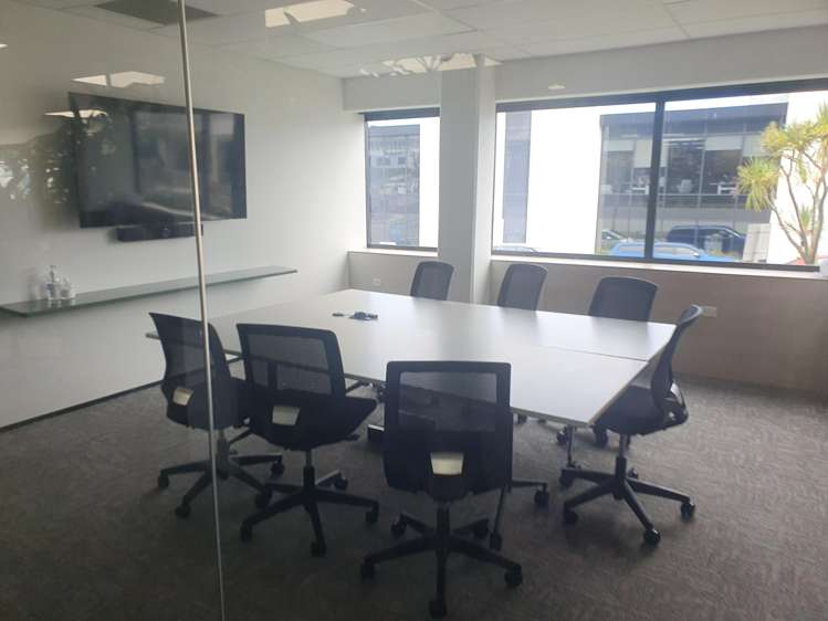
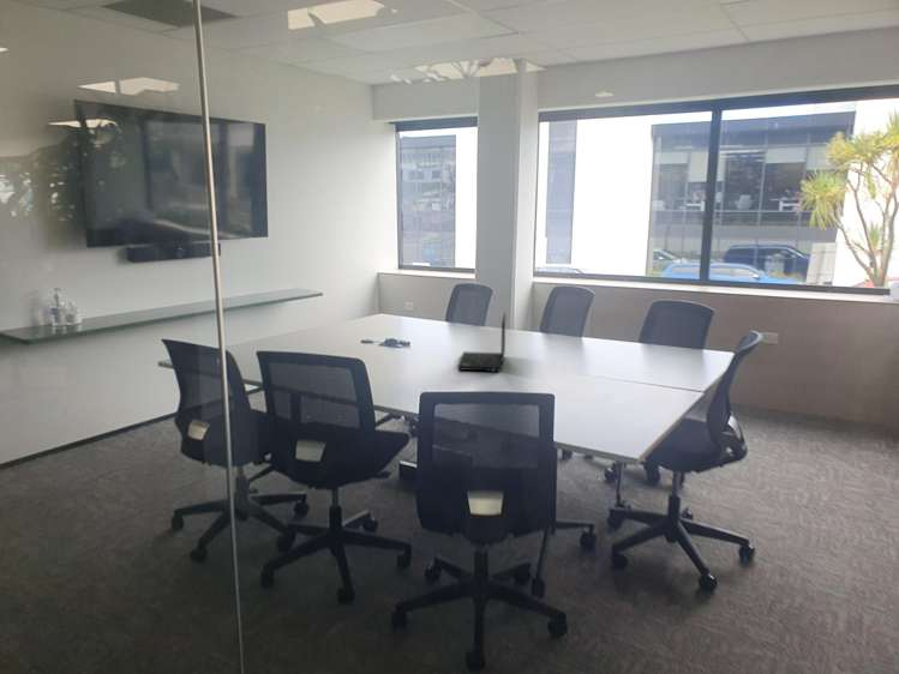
+ laptop [456,311,507,373]
